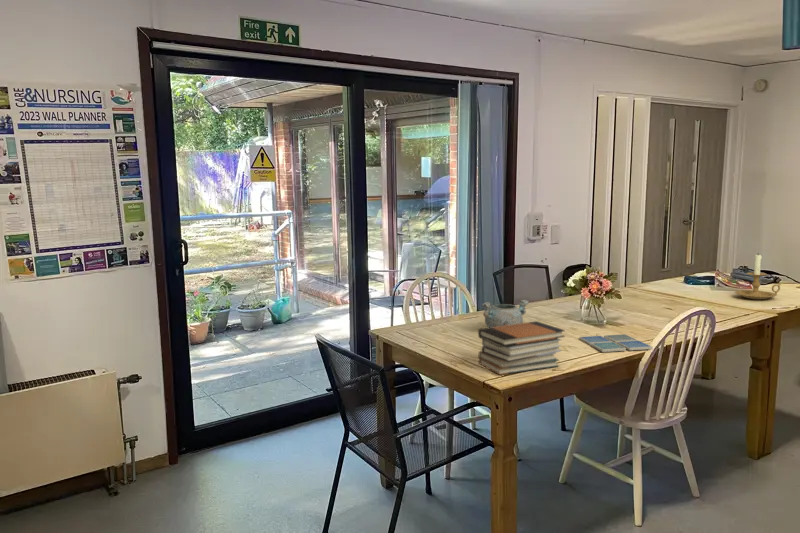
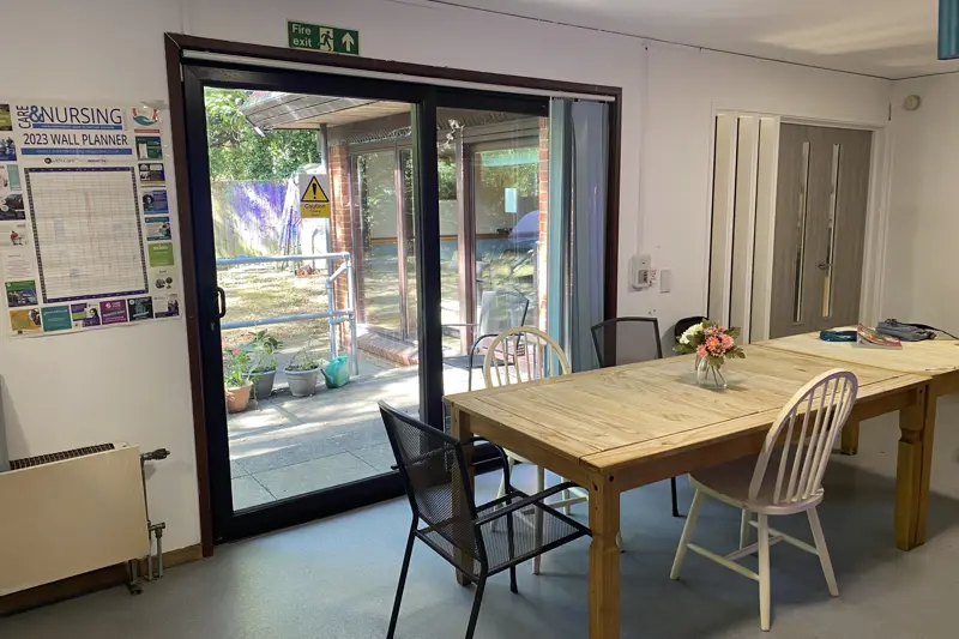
- drink coaster [578,333,654,353]
- book stack [477,320,566,376]
- decorative bowl [481,298,530,328]
- candle holder [734,253,782,300]
